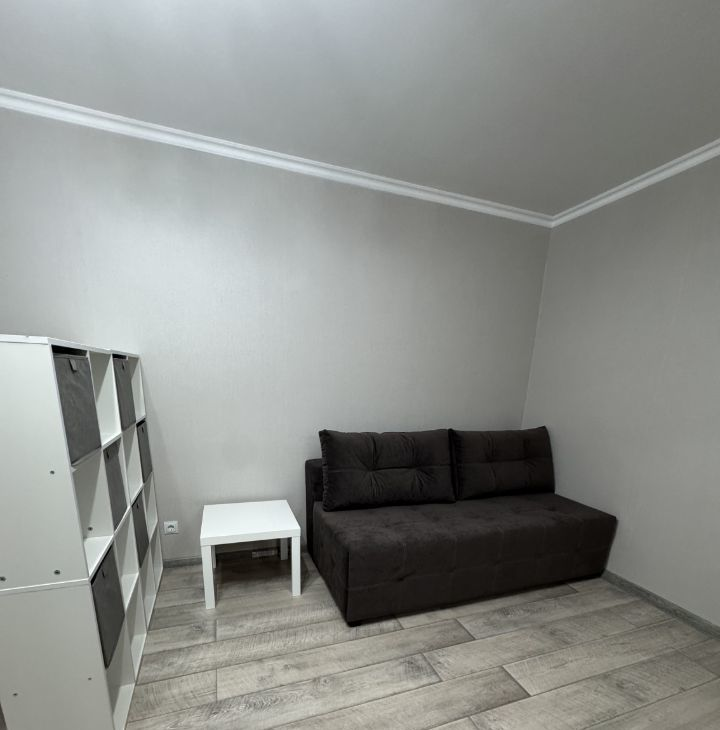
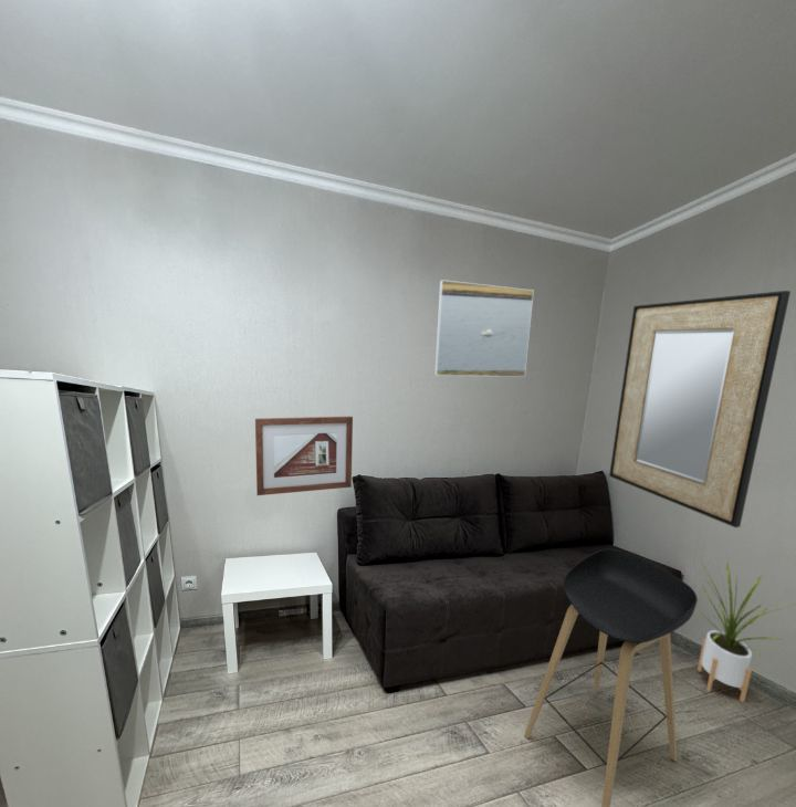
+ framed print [433,279,535,378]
+ house plant [694,560,796,703]
+ stool [523,548,699,807]
+ picture frame [254,416,354,496]
+ home mirror [608,290,792,528]
